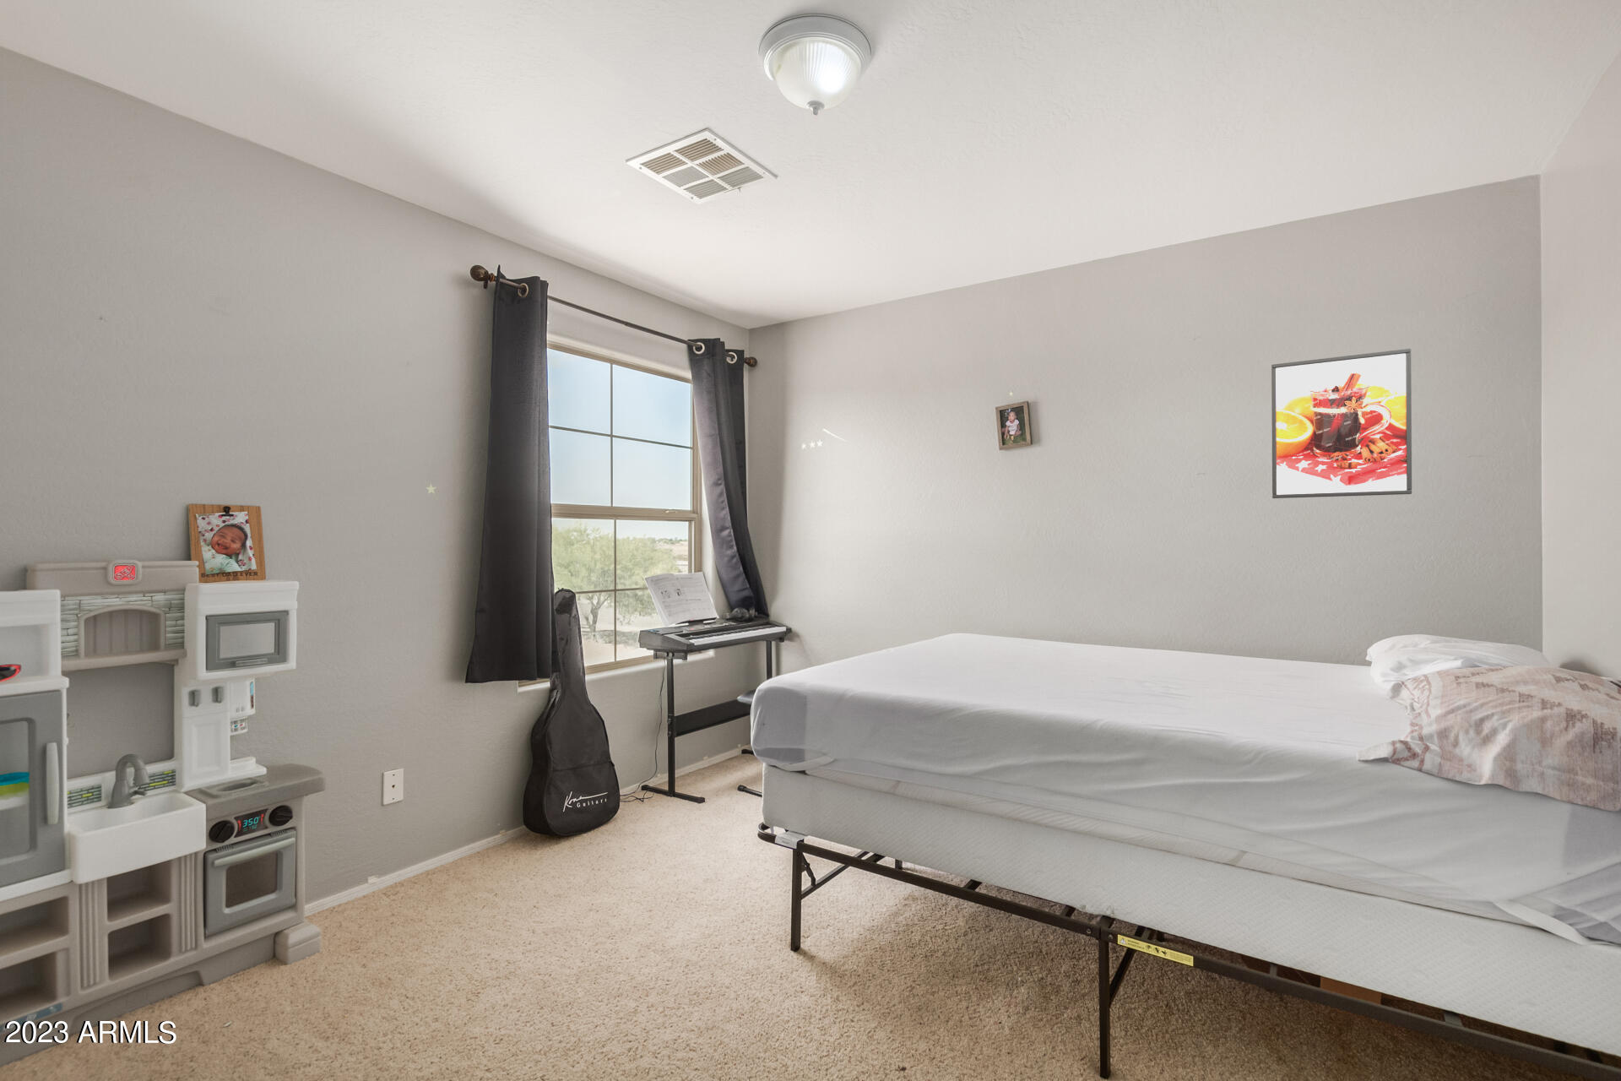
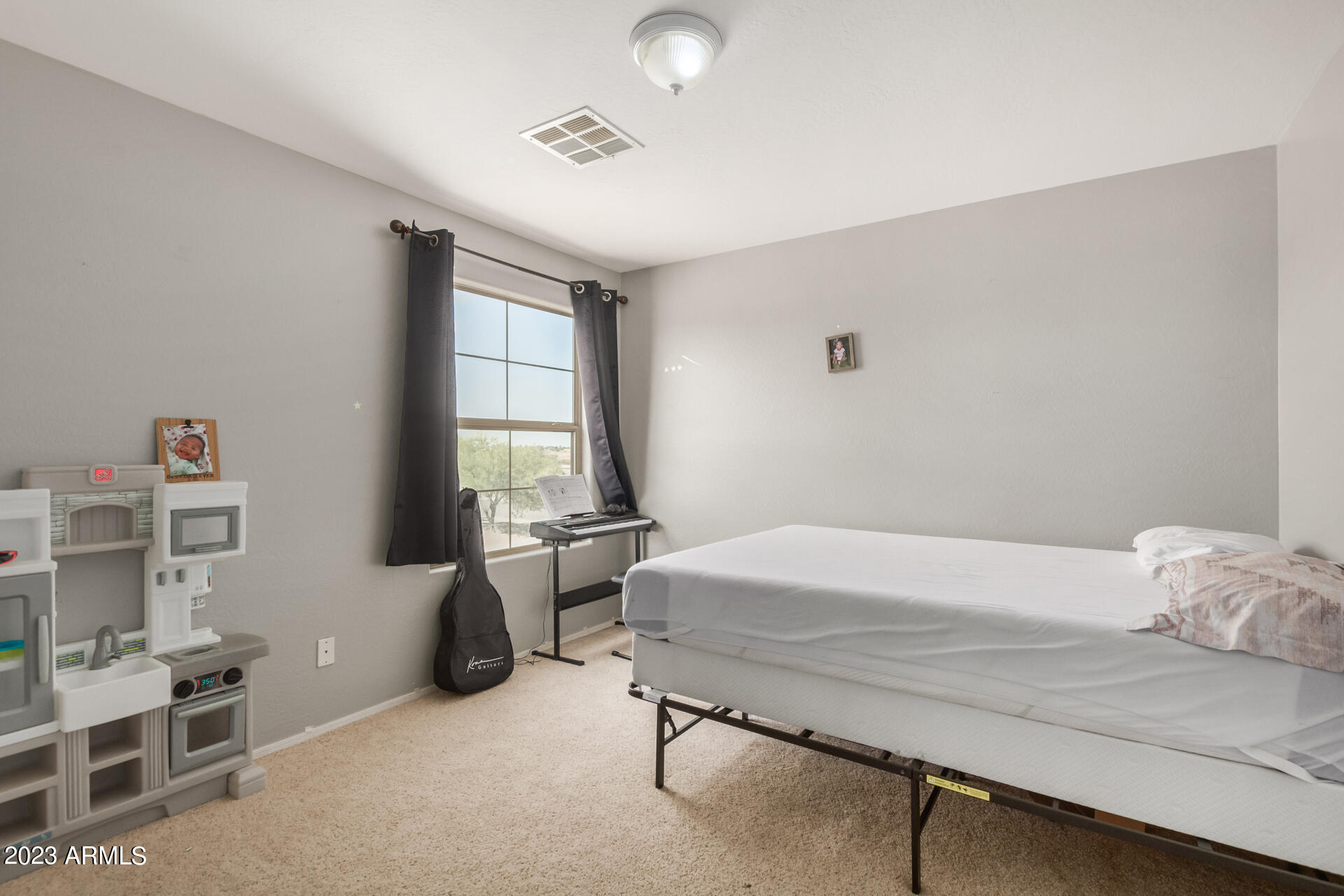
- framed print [1271,347,1412,499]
